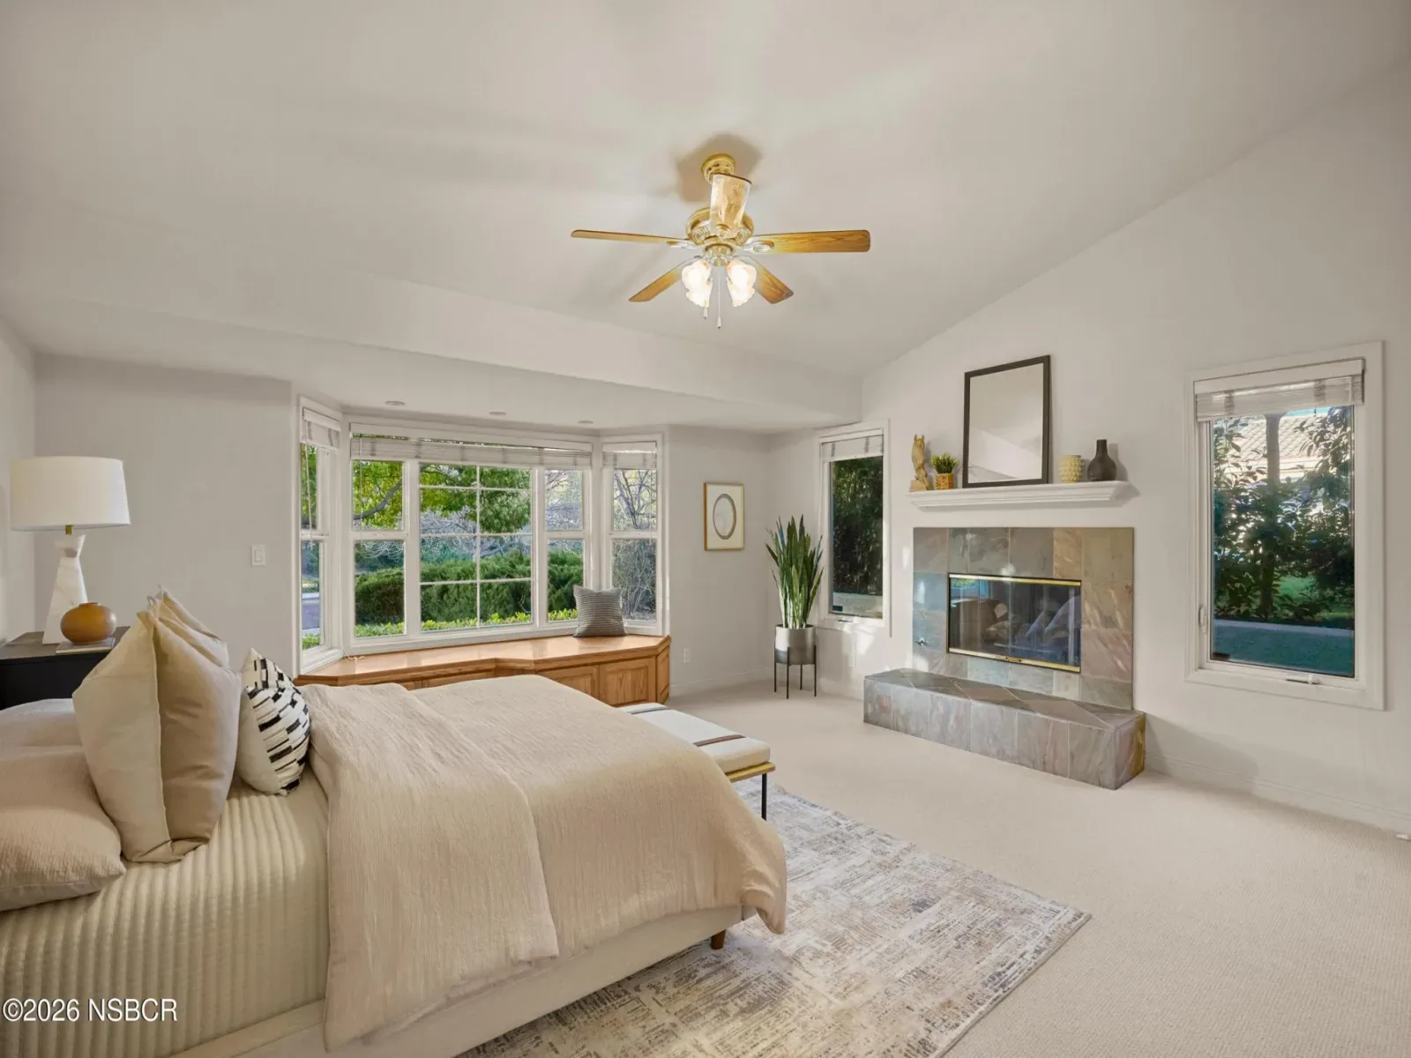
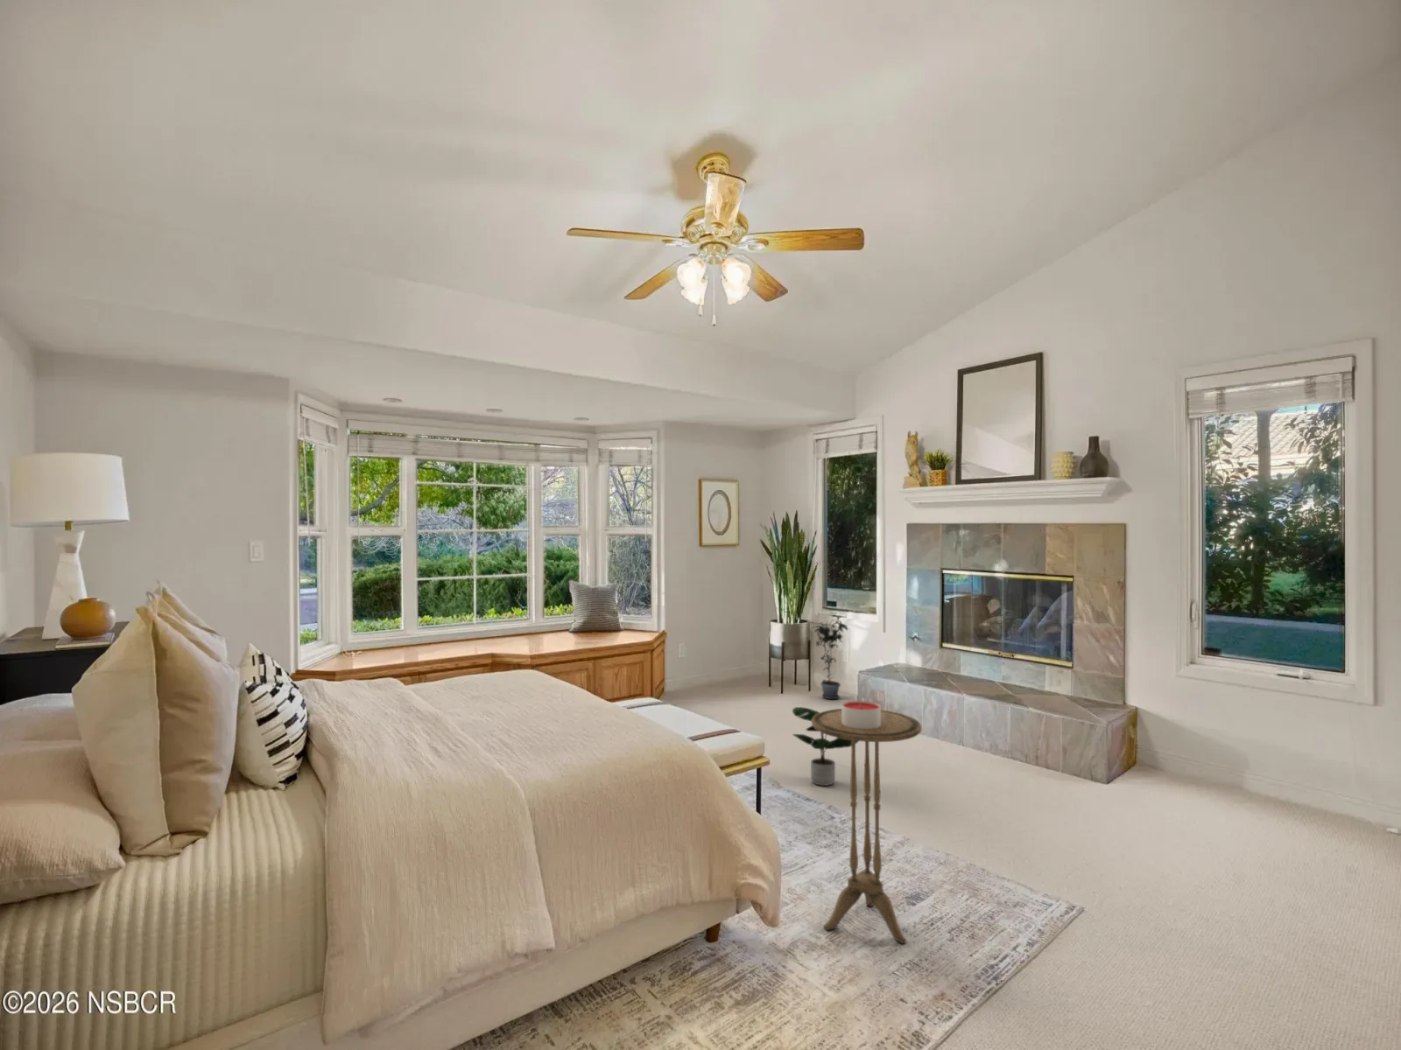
+ potted plant [792,706,859,786]
+ side table [811,708,922,945]
+ candle [841,700,881,729]
+ potted plant [811,617,848,700]
